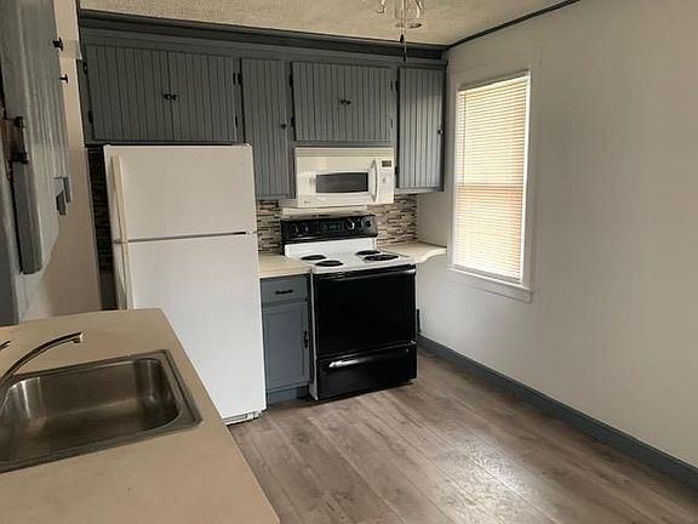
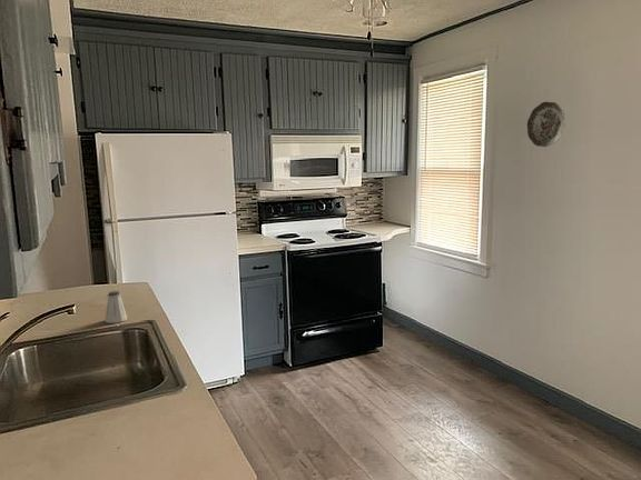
+ decorative plate [526,101,565,148]
+ saltshaker [103,290,128,324]
